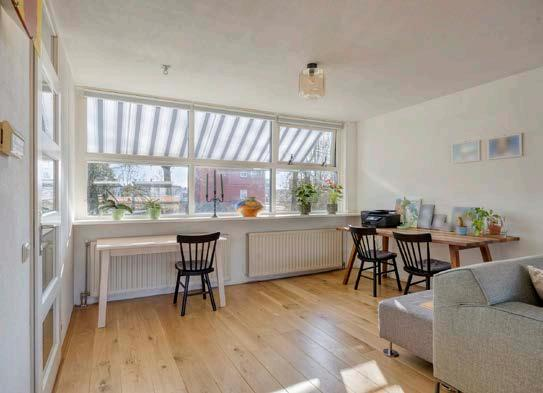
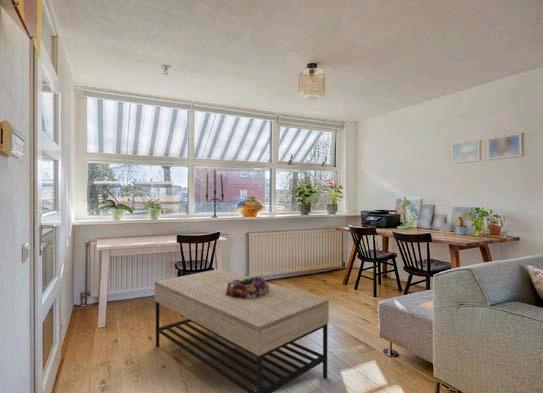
+ coffee table [154,268,330,393]
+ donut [225,275,269,299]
